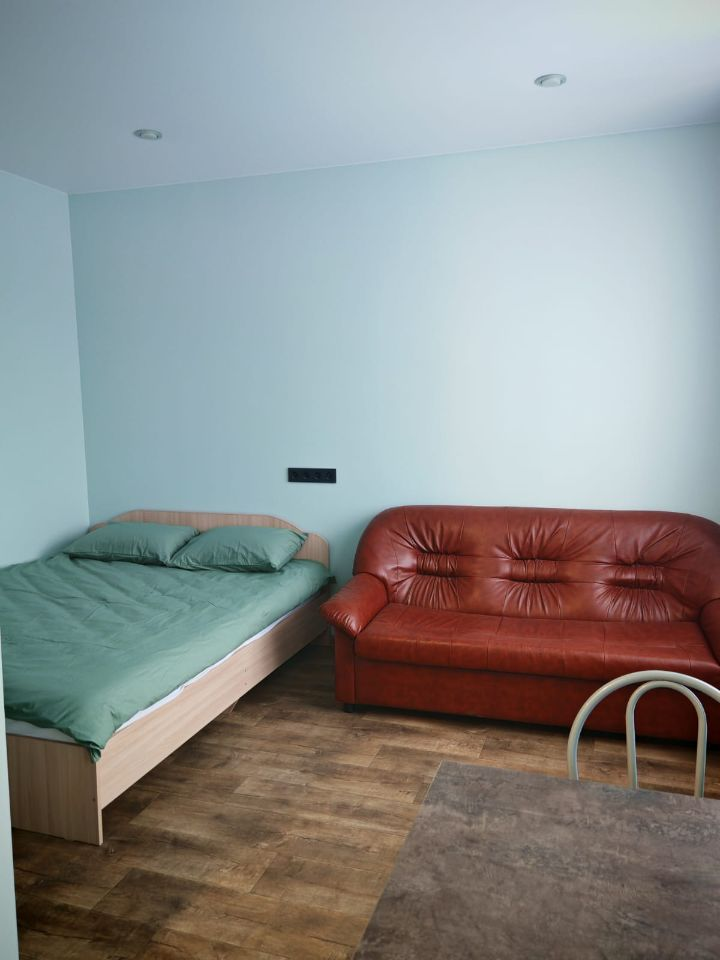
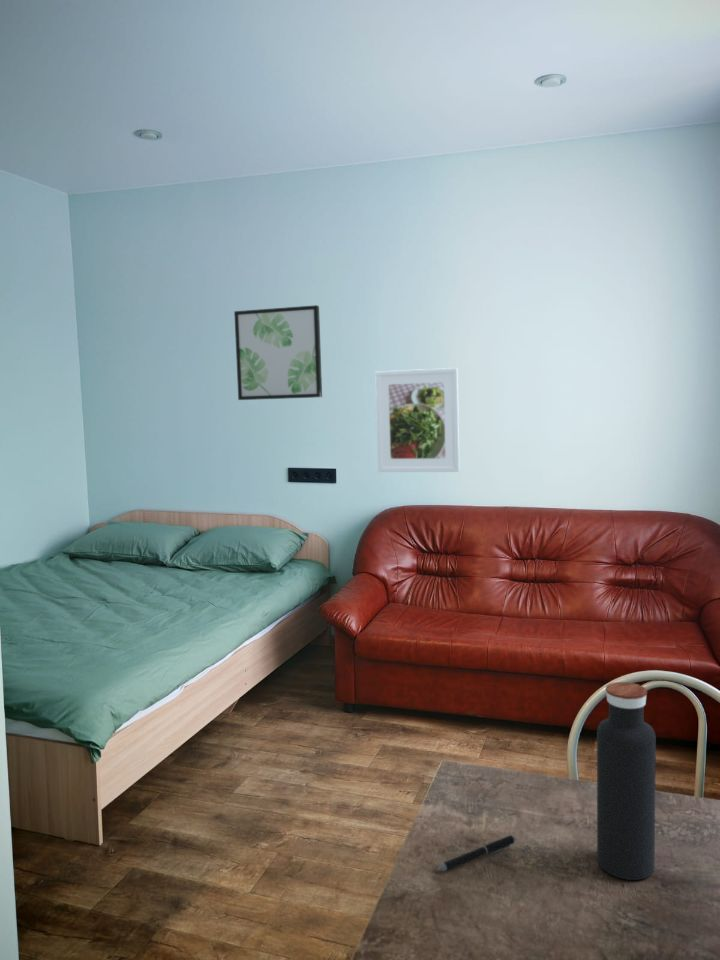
+ pen [436,834,517,872]
+ water bottle [596,681,657,881]
+ wall art [233,304,323,401]
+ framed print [374,367,460,473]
